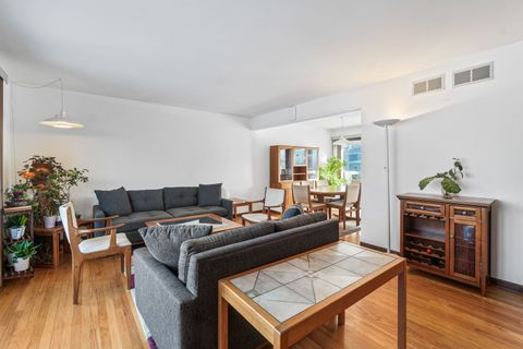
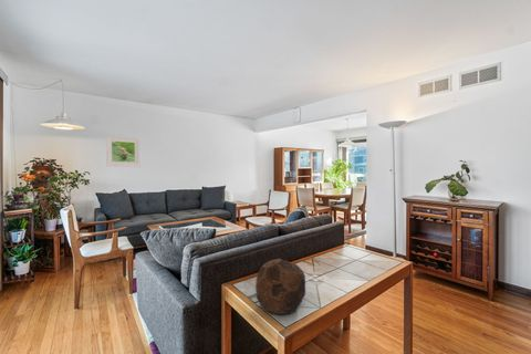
+ soccer ball [254,258,306,315]
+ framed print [105,135,140,168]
